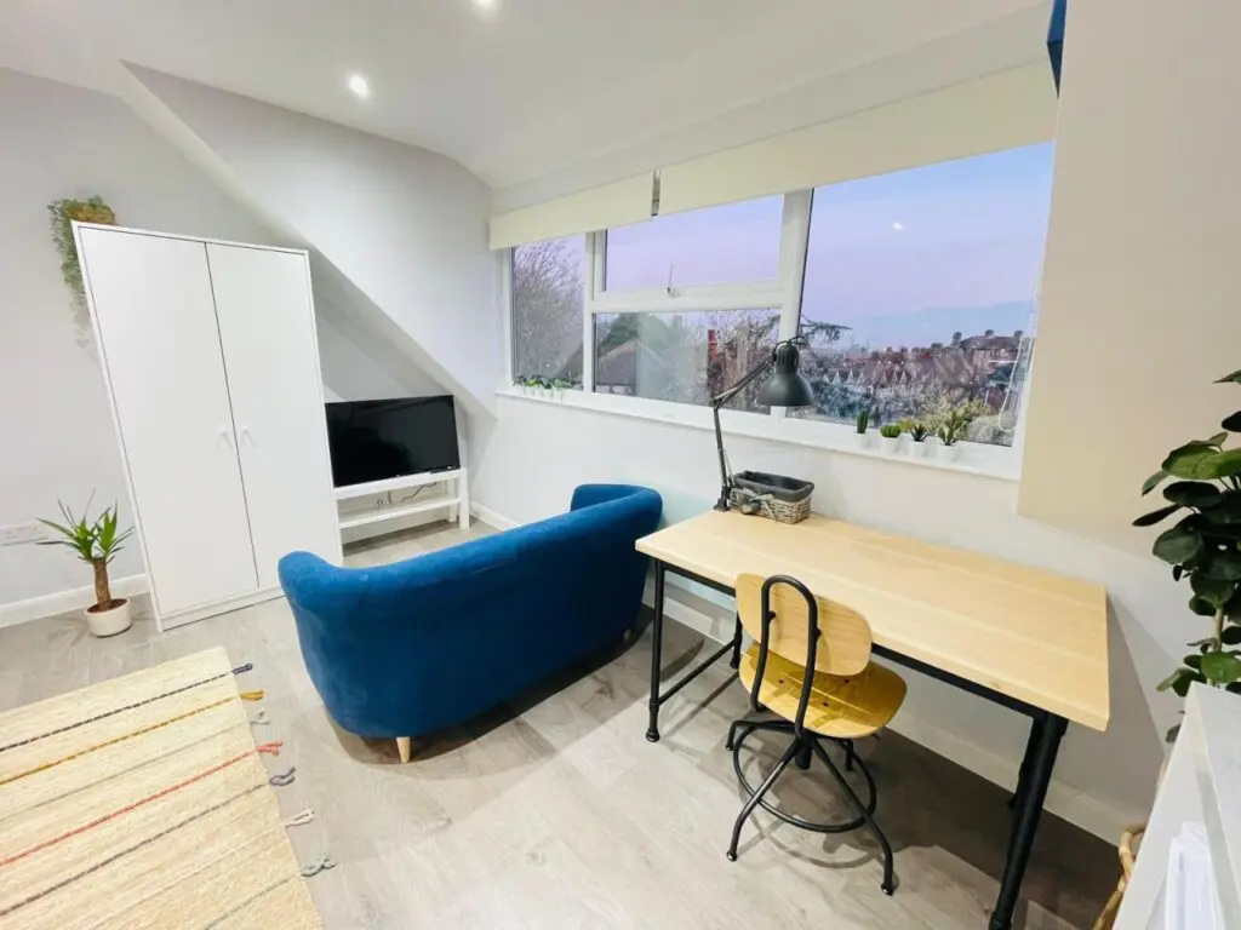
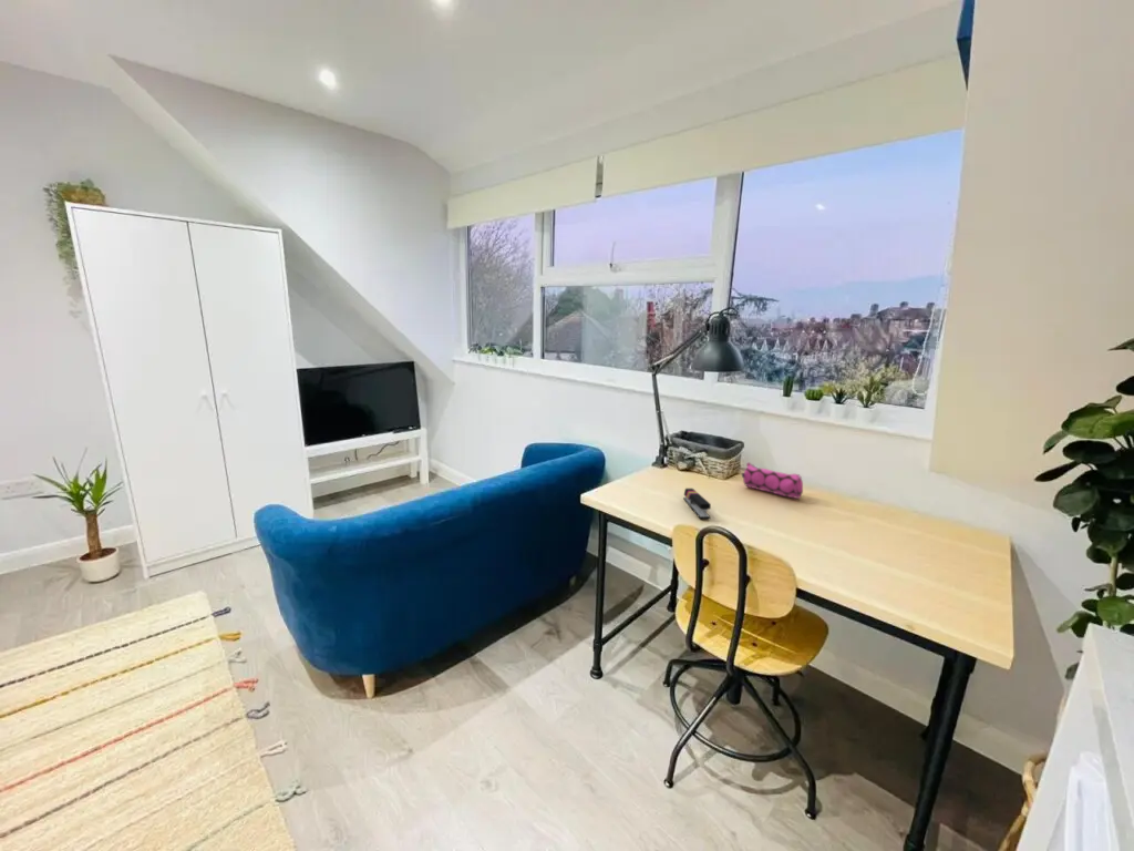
+ pencil case [741,461,804,500]
+ stapler [682,488,712,520]
